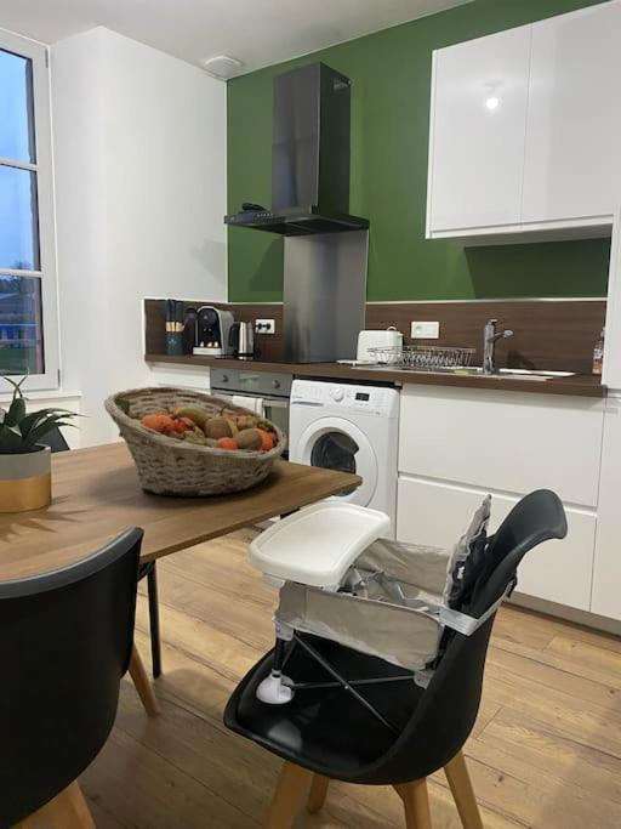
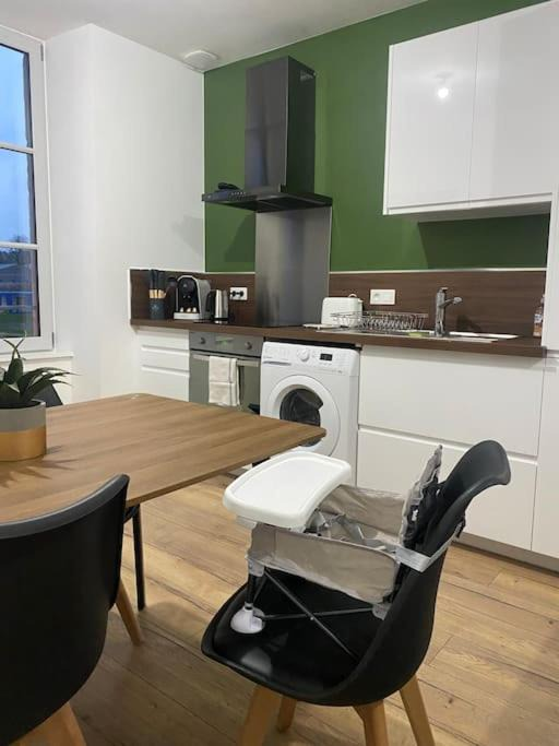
- fruit basket [103,385,289,498]
